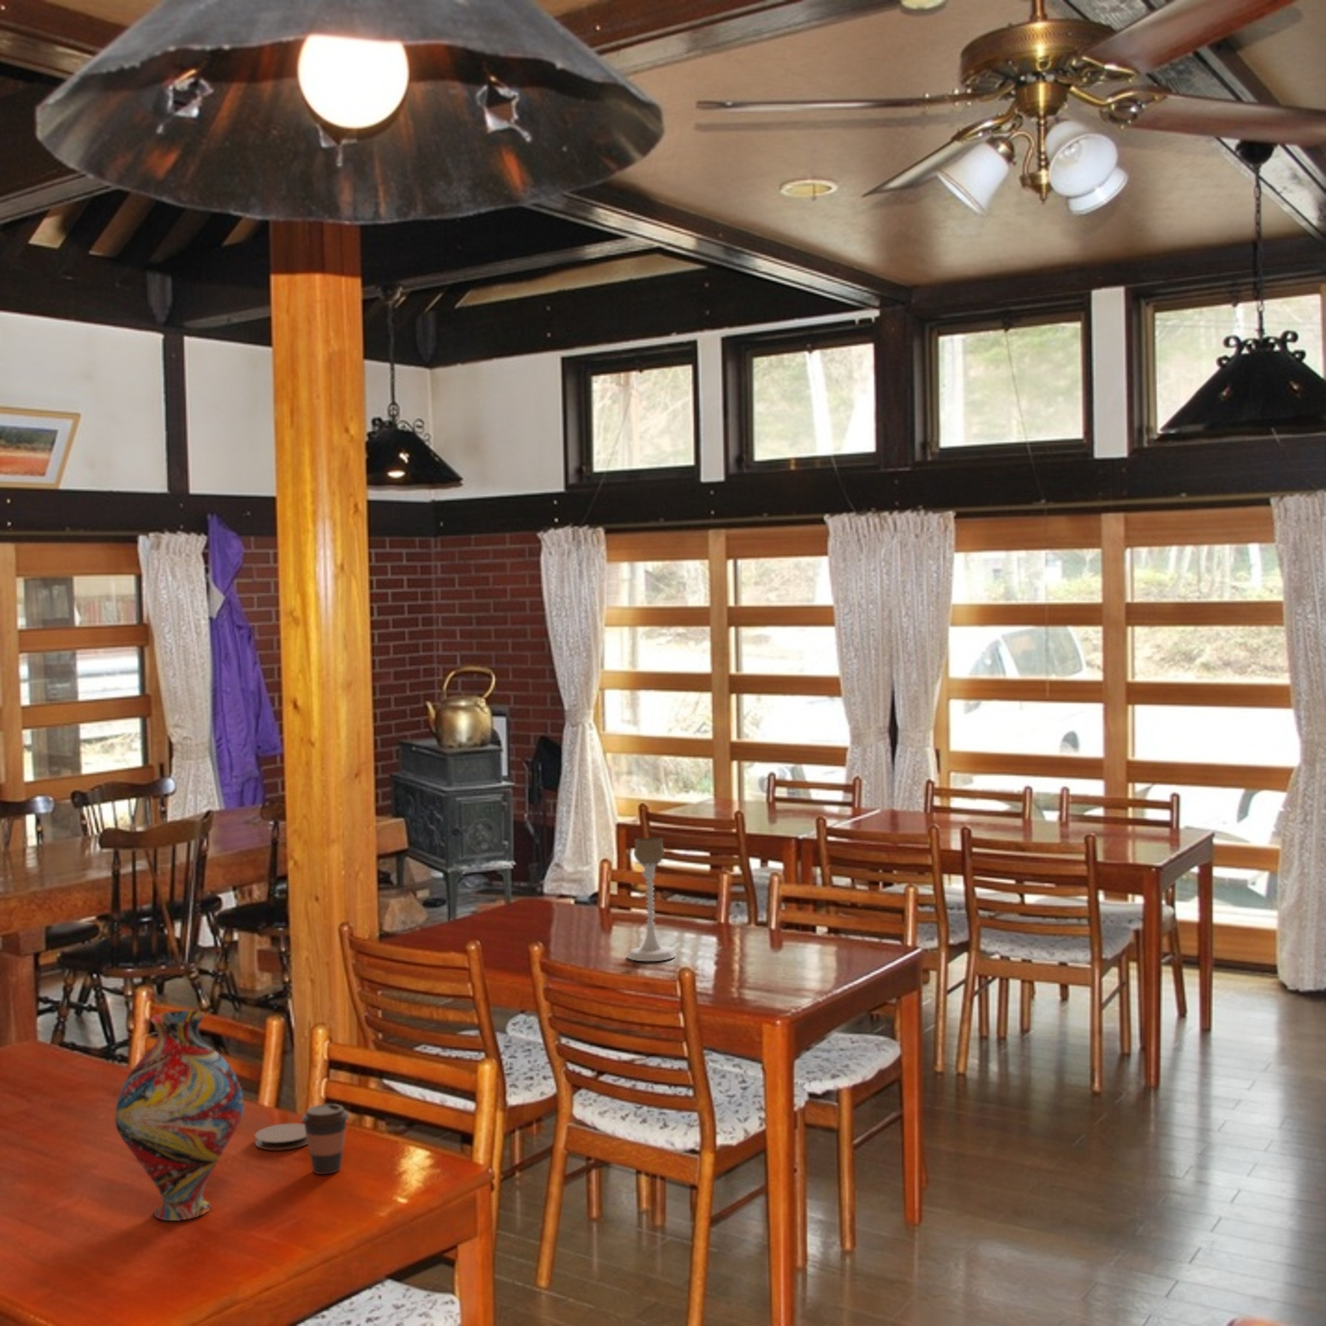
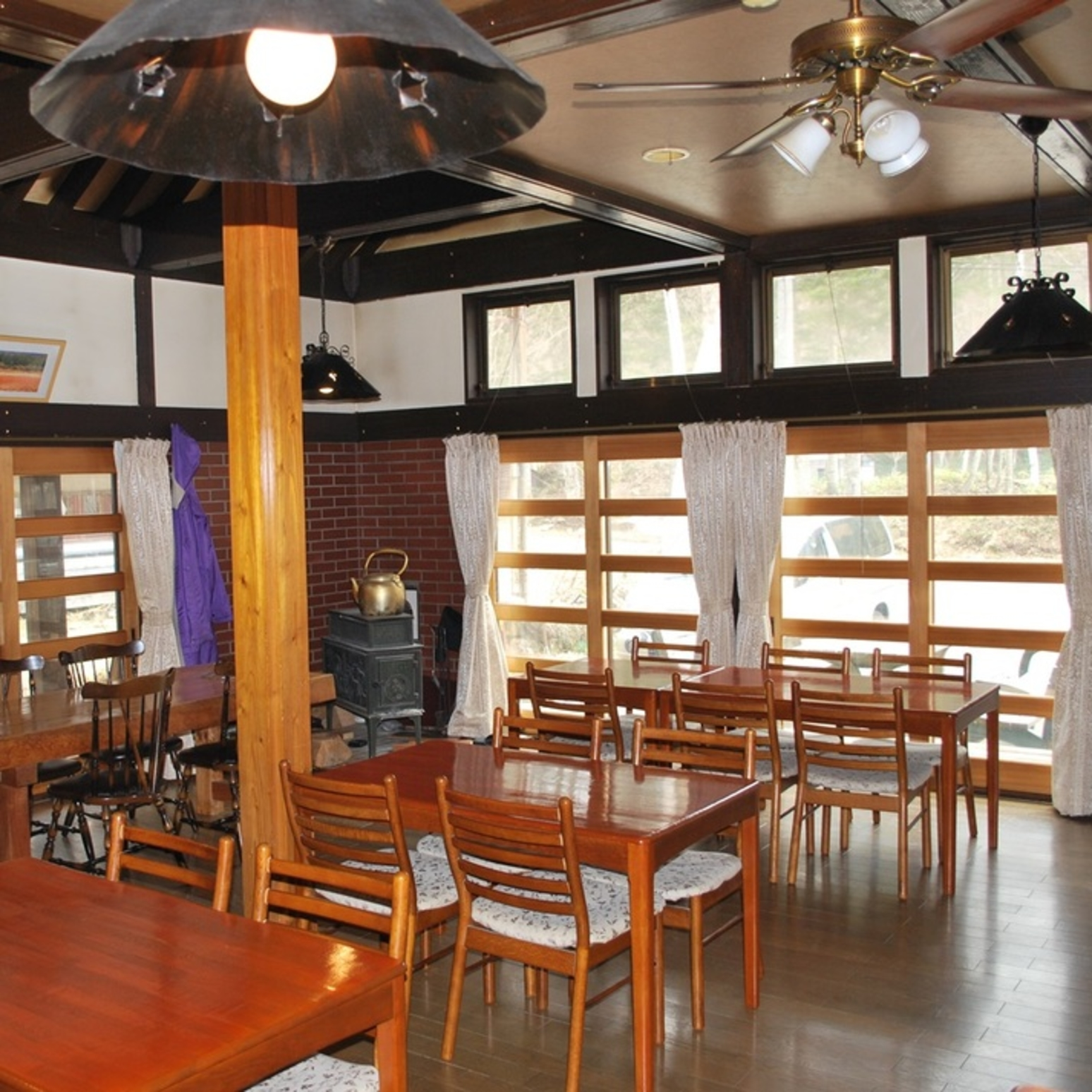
- coffee cup [301,1104,351,1175]
- vase [114,1010,245,1222]
- coaster [254,1122,307,1151]
- candle holder [627,835,676,962]
